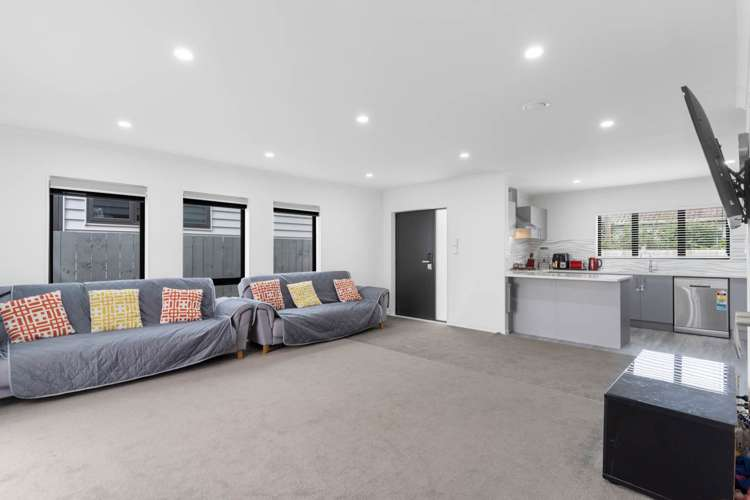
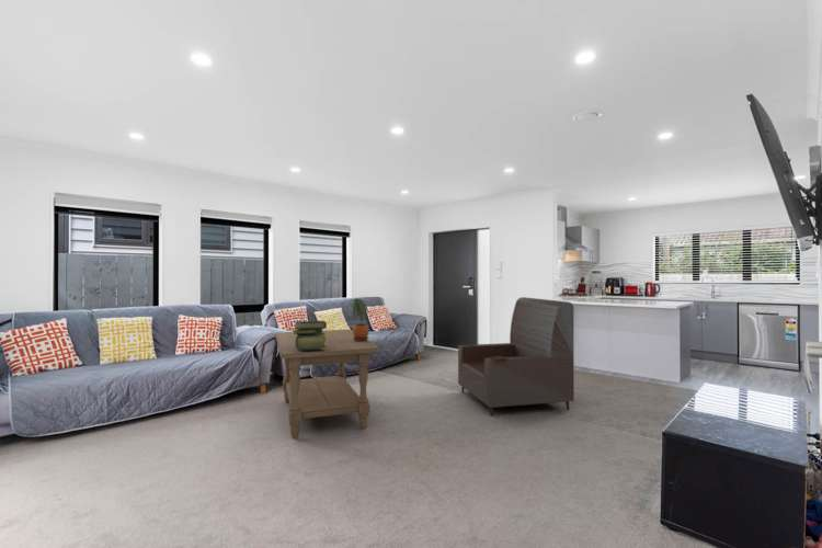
+ armchair [457,296,575,418]
+ coffee table [275,329,379,439]
+ potted plant [350,298,370,341]
+ stack of books [292,320,328,351]
